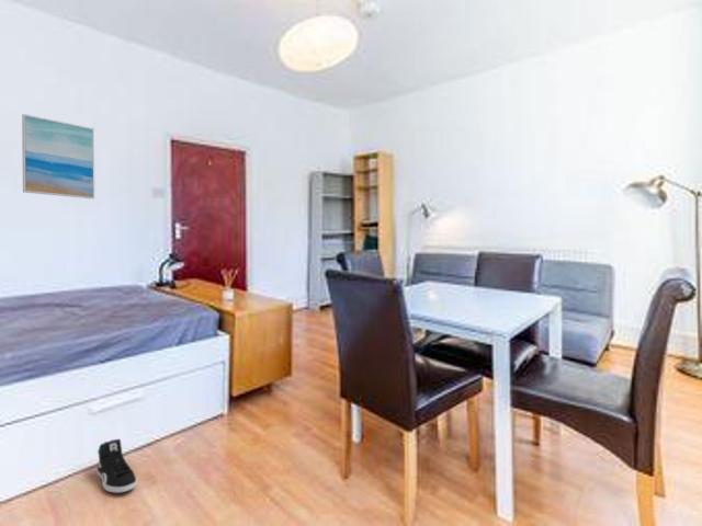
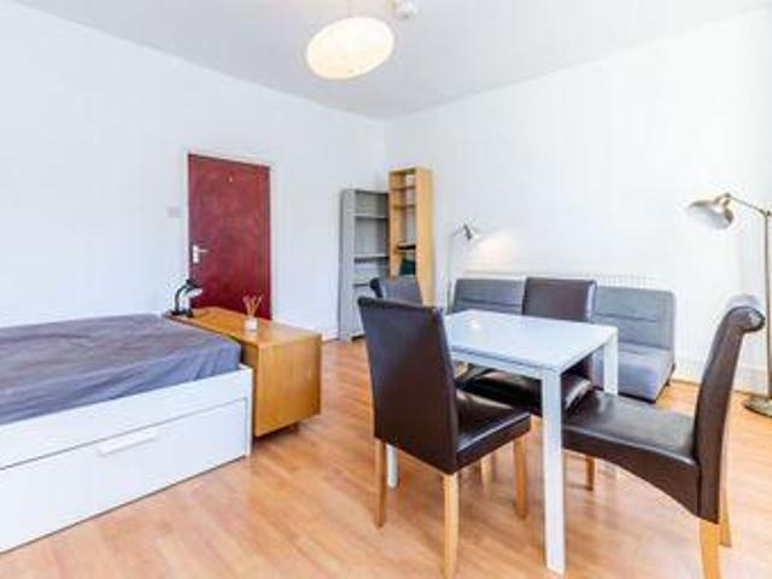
- sneaker [95,437,137,494]
- wall art [21,113,95,199]
